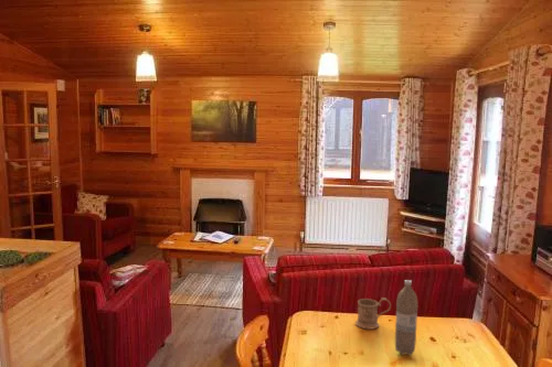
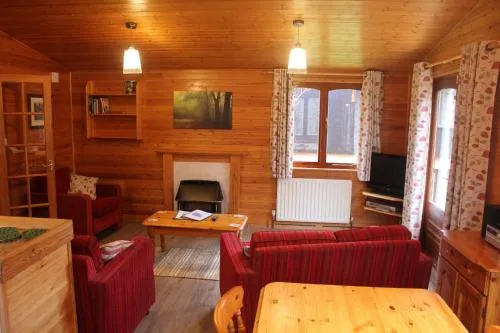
- mug [354,296,392,331]
- water bottle [394,279,418,356]
